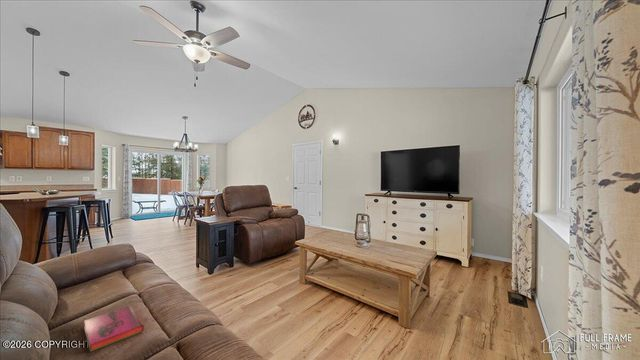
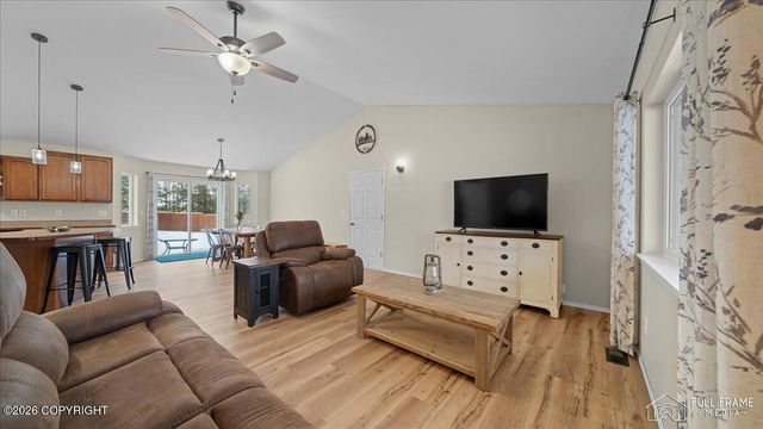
- hardback book [83,305,145,353]
